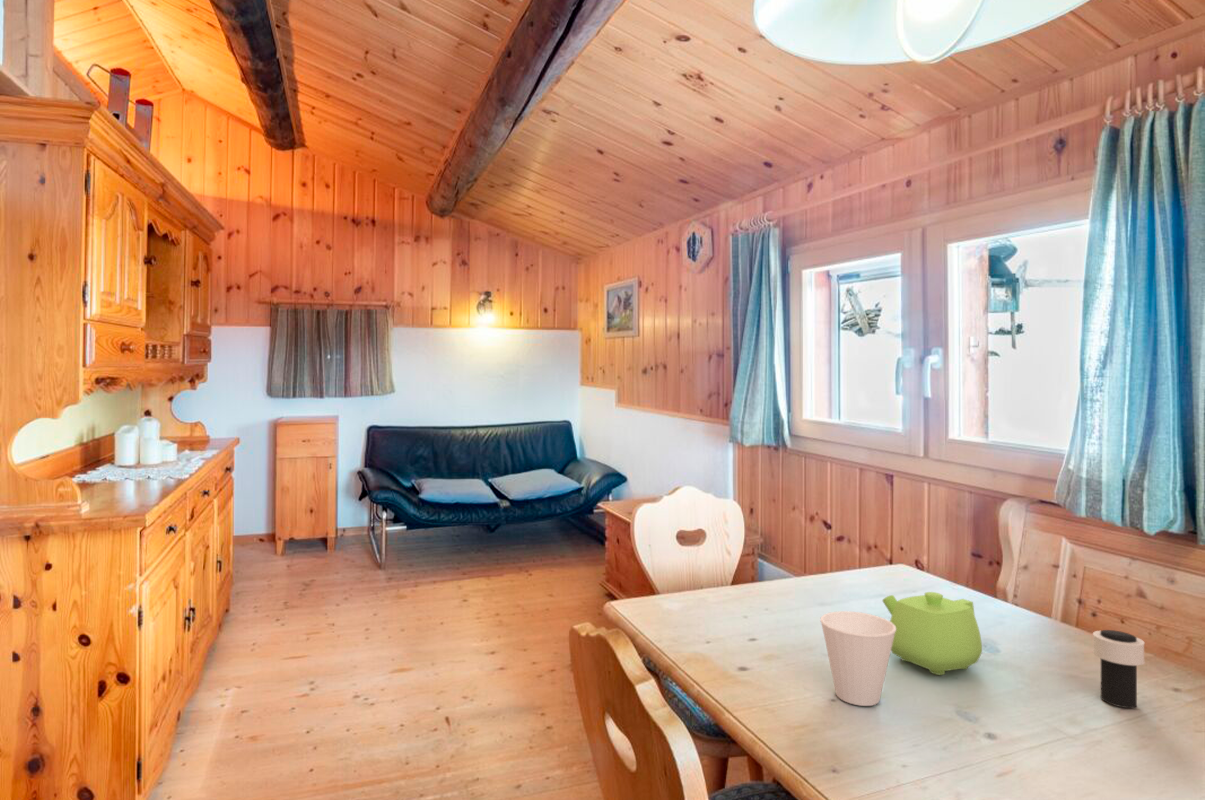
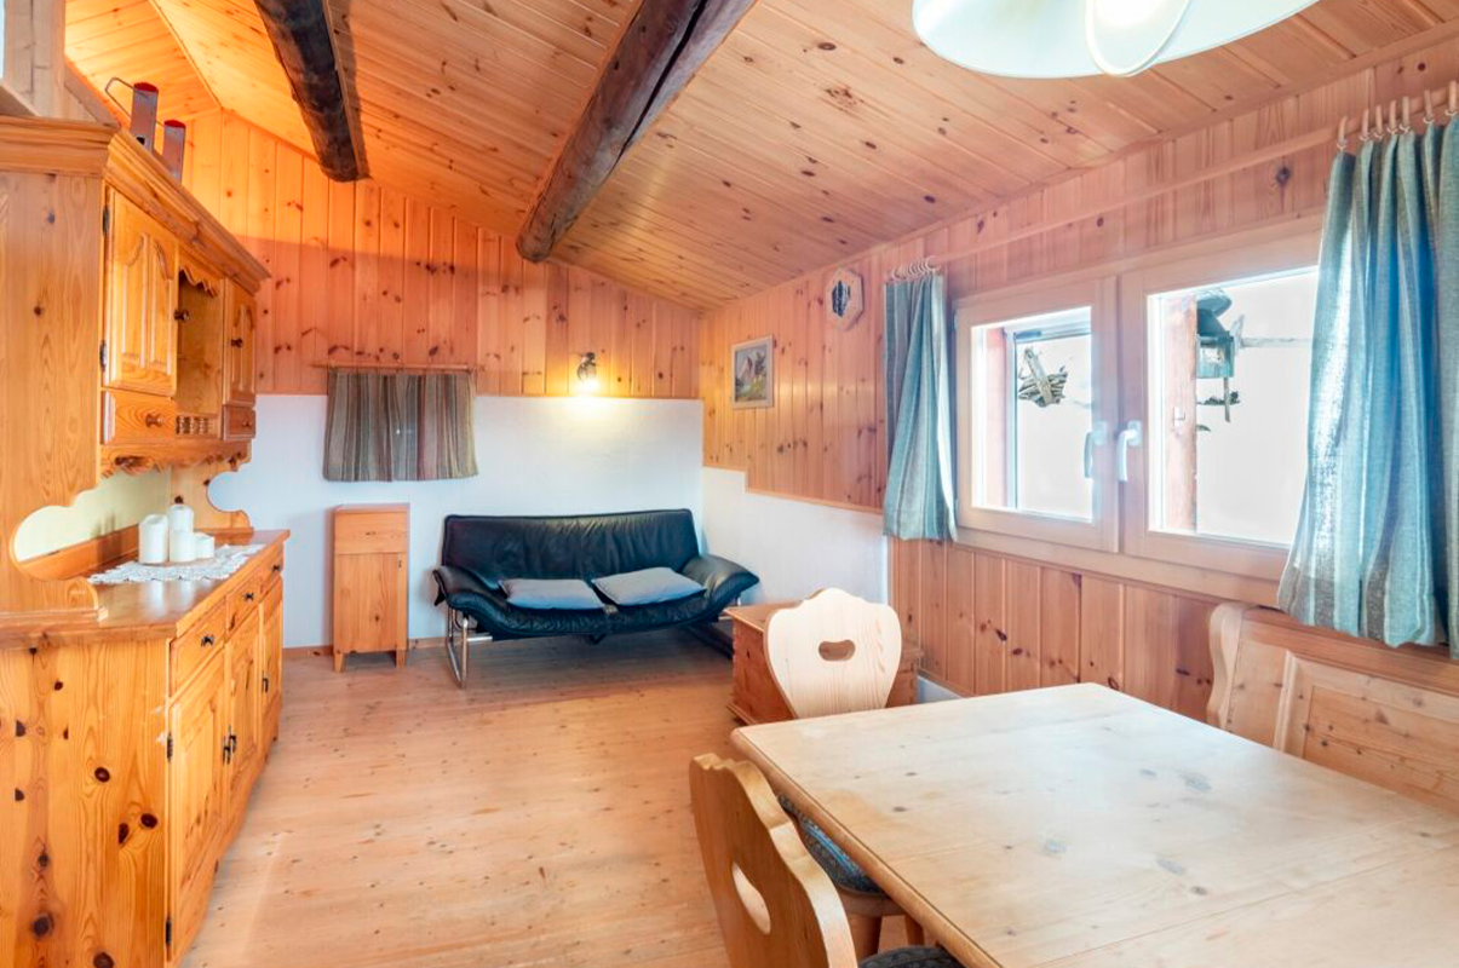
- cup [1092,629,1146,709]
- teapot [881,591,983,676]
- cup [819,610,896,707]
